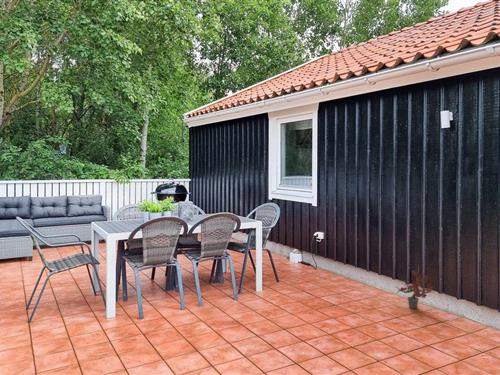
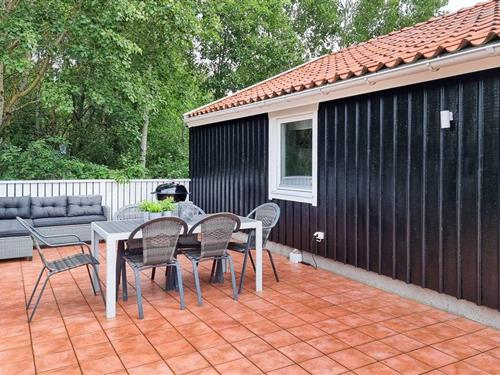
- potted plant [395,263,434,310]
